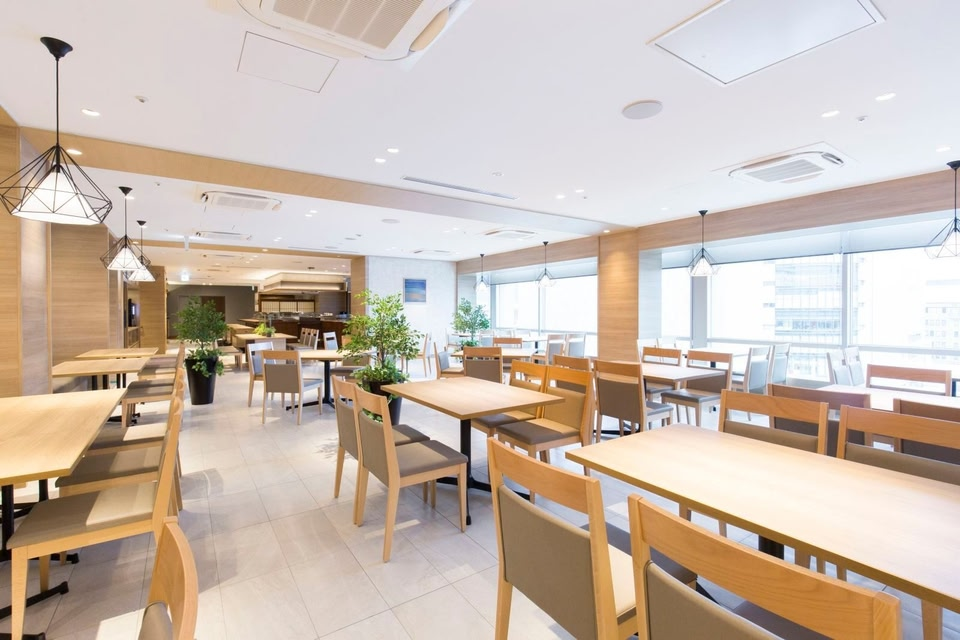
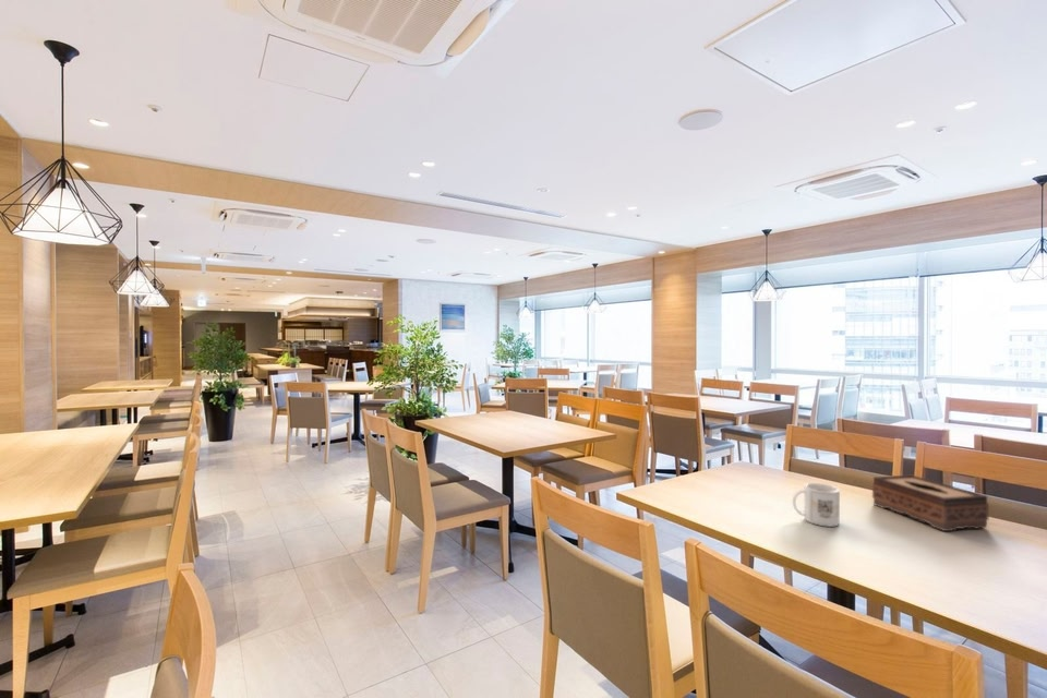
+ mug [792,482,841,528]
+ tissue box [871,474,990,532]
